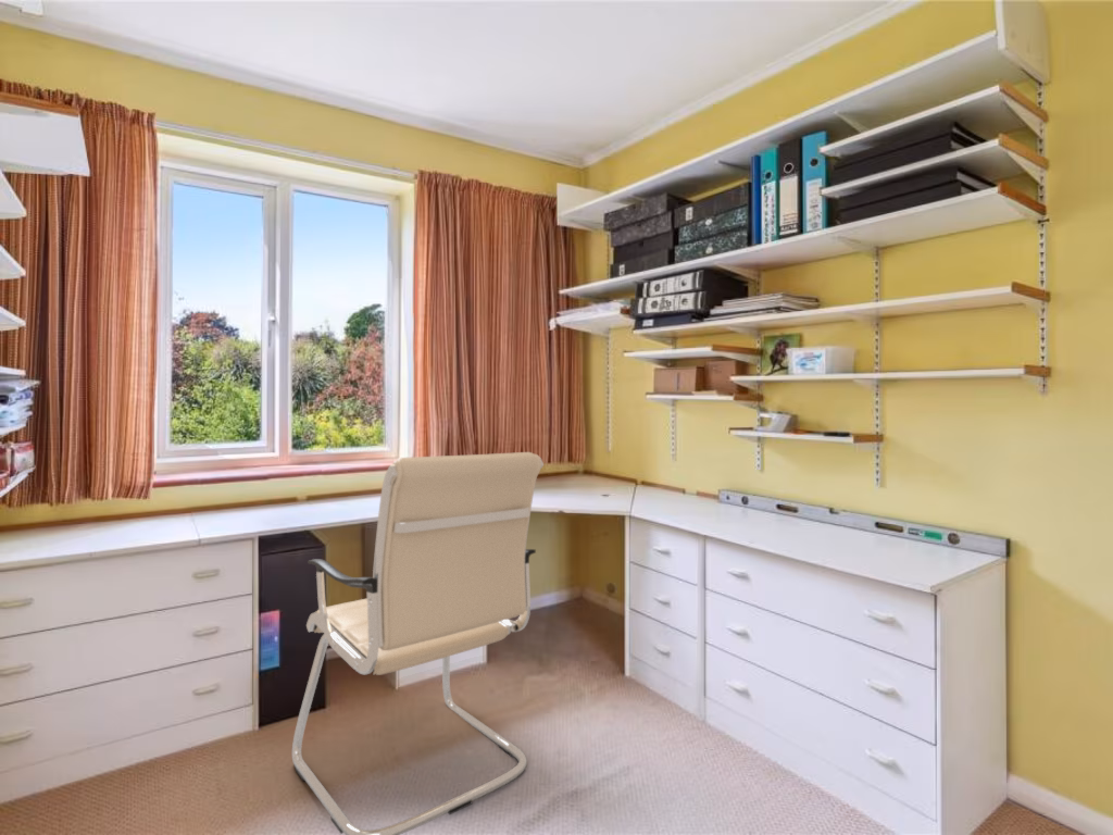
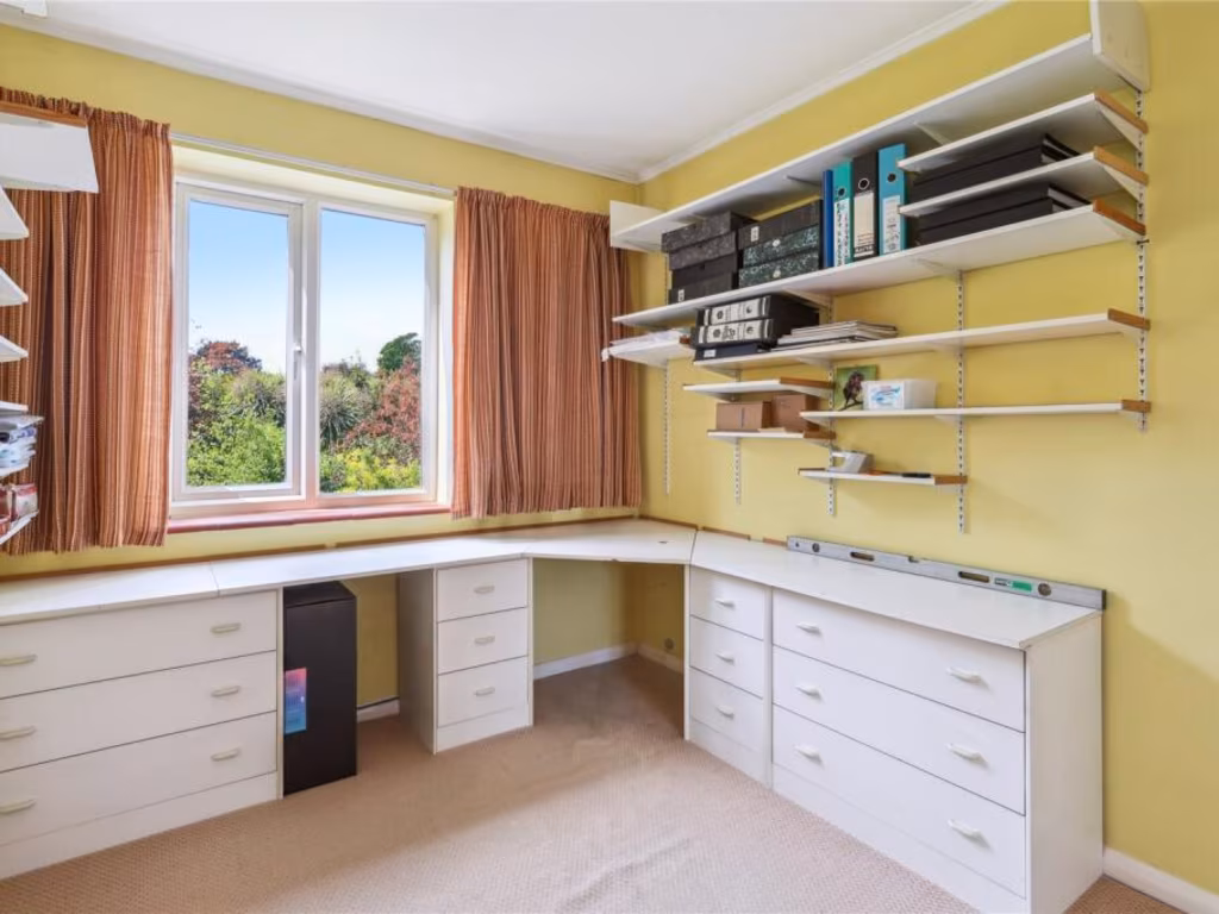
- office chair [291,451,545,835]
